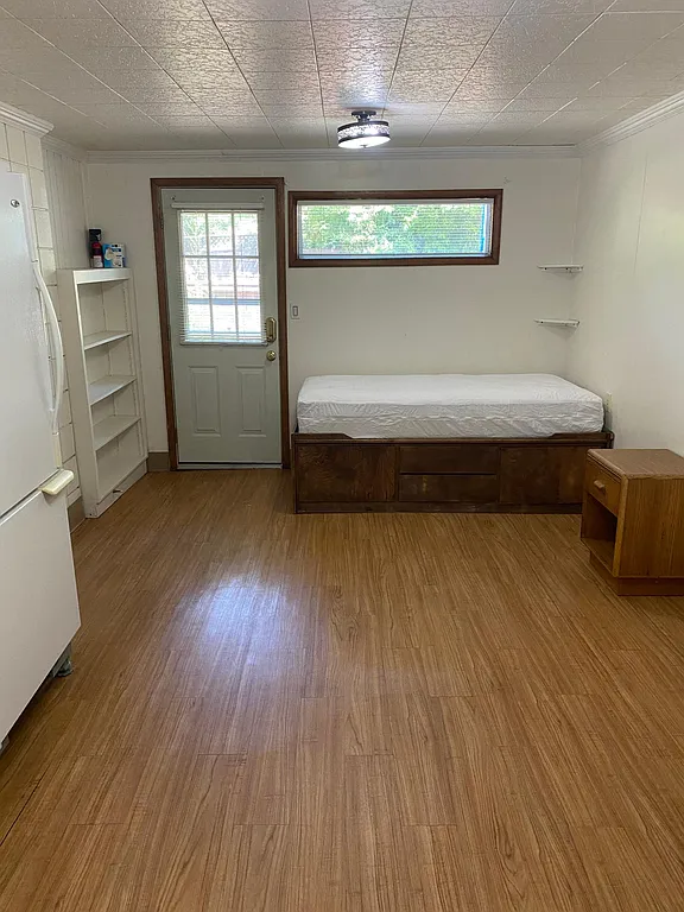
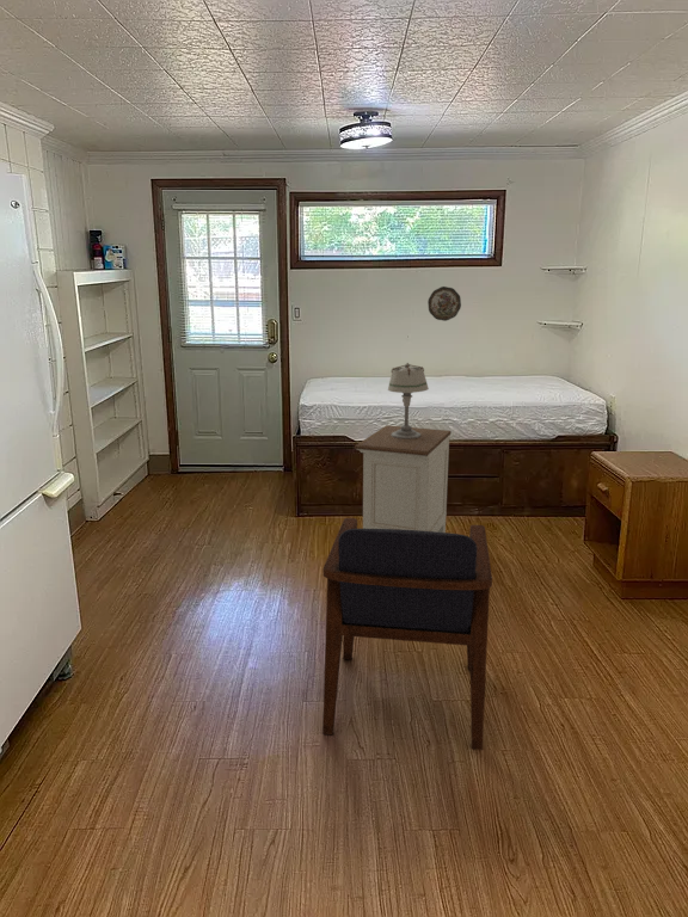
+ decorative plate [426,285,462,322]
+ armchair [321,517,493,751]
+ nightstand [352,424,453,533]
+ table lamp [387,362,430,439]
